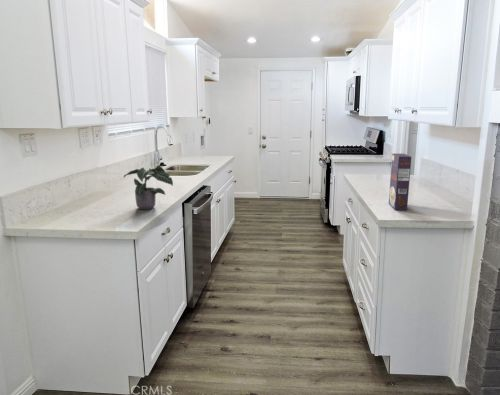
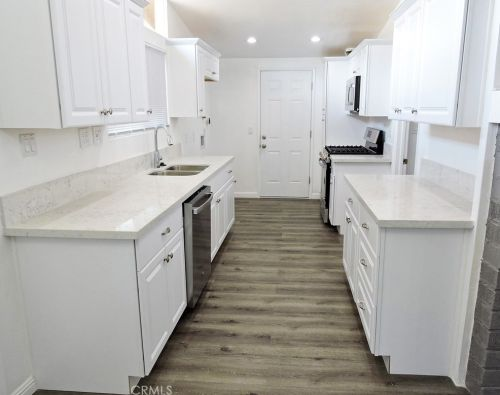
- potted plant [123,165,174,210]
- cereal box [388,153,412,211]
